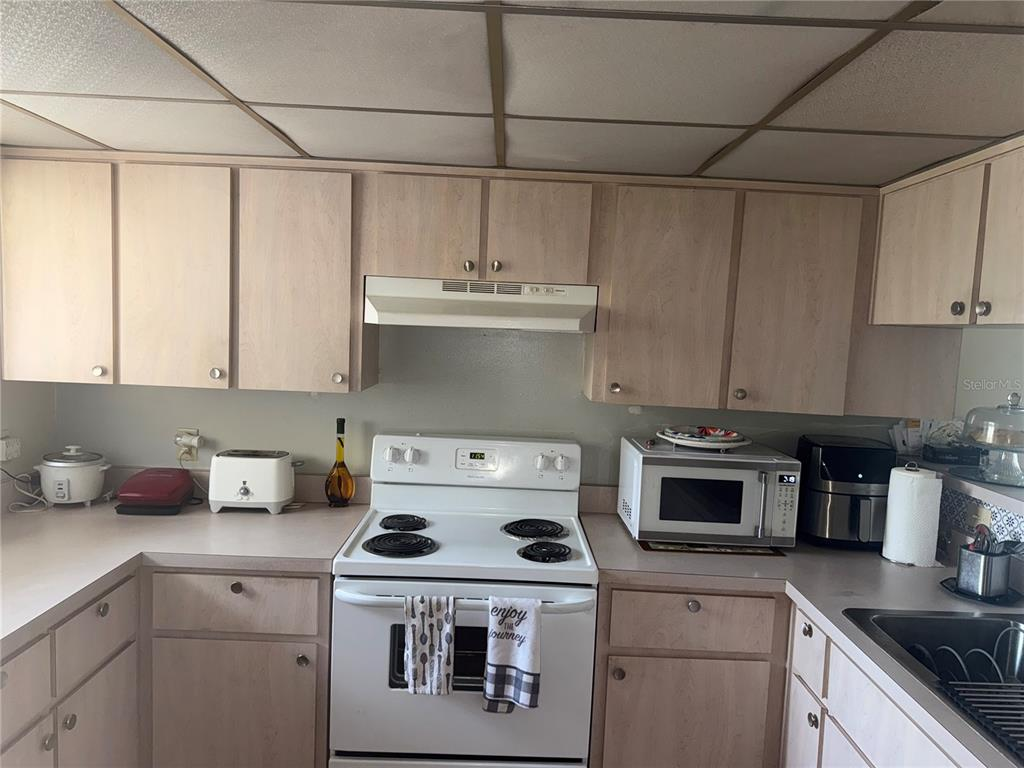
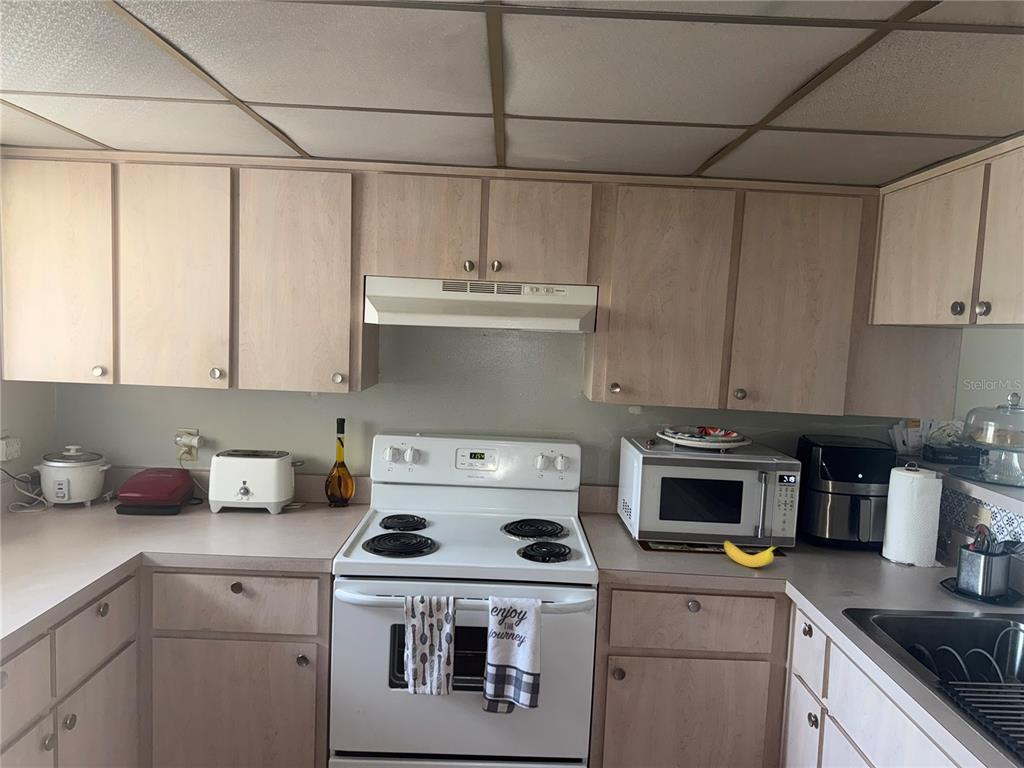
+ banana [723,539,780,568]
